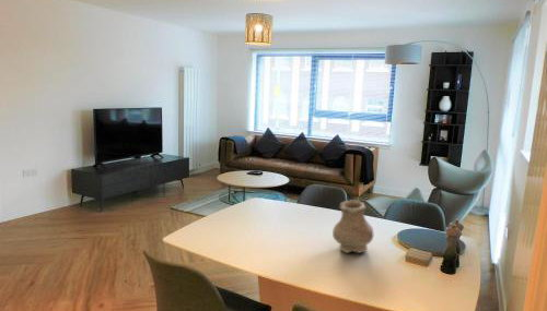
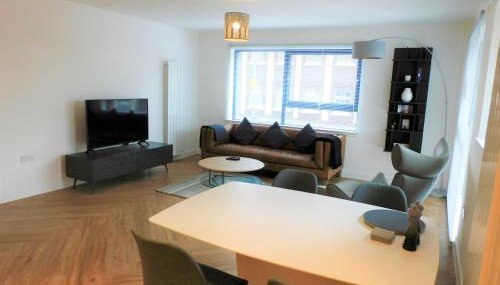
- vase [331,200,374,254]
